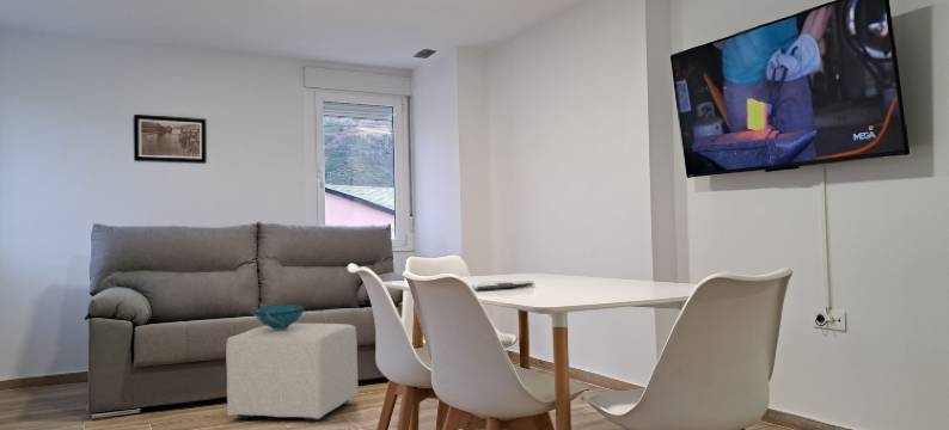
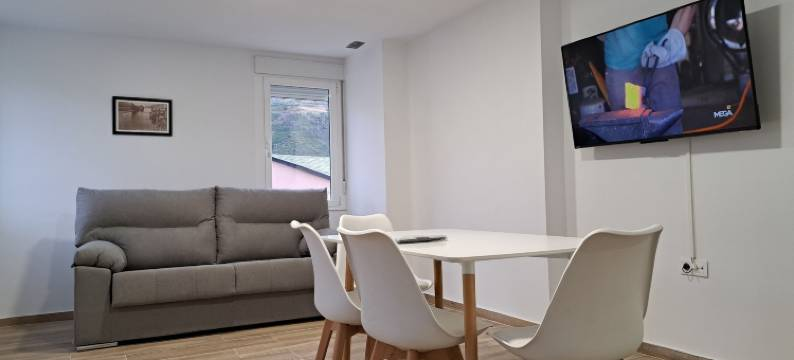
- ottoman [225,322,360,424]
- decorative bowl [253,303,305,330]
